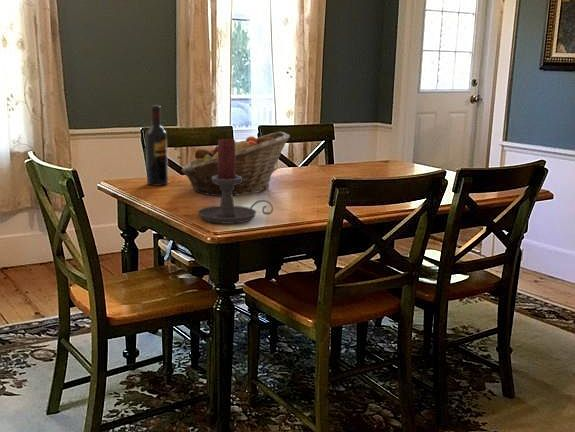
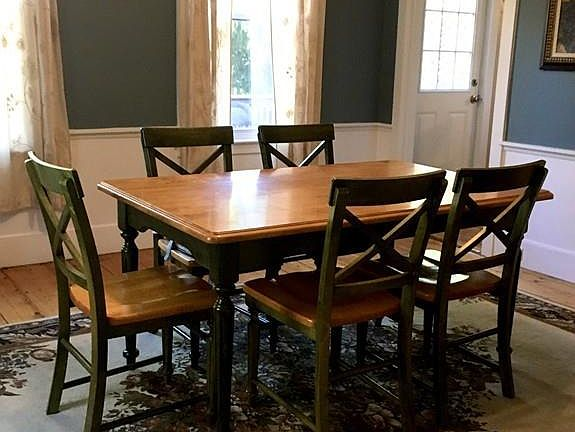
- wine bottle [145,104,169,187]
- candle holder [197,137,274,225]
- fruit basket [180,131,291,197]
